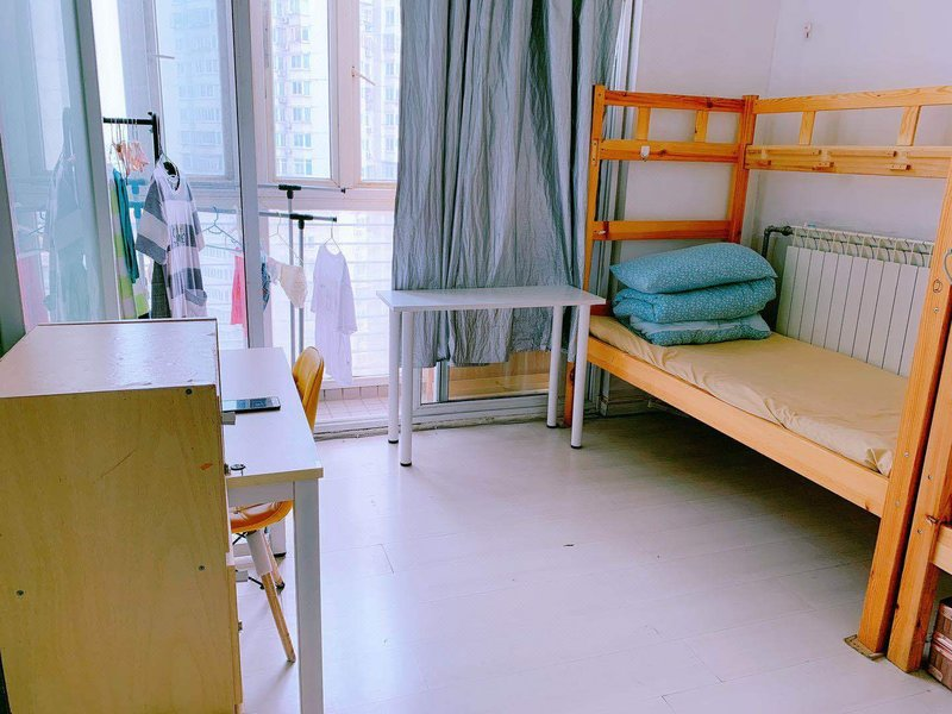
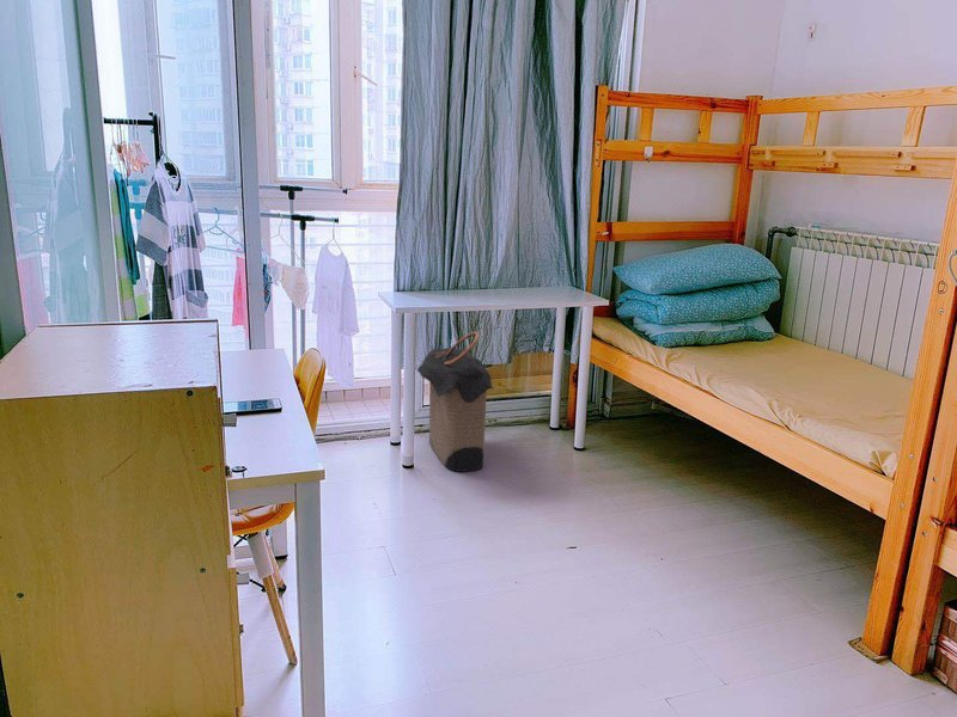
+ laundry hamper [416,330,496,473]
